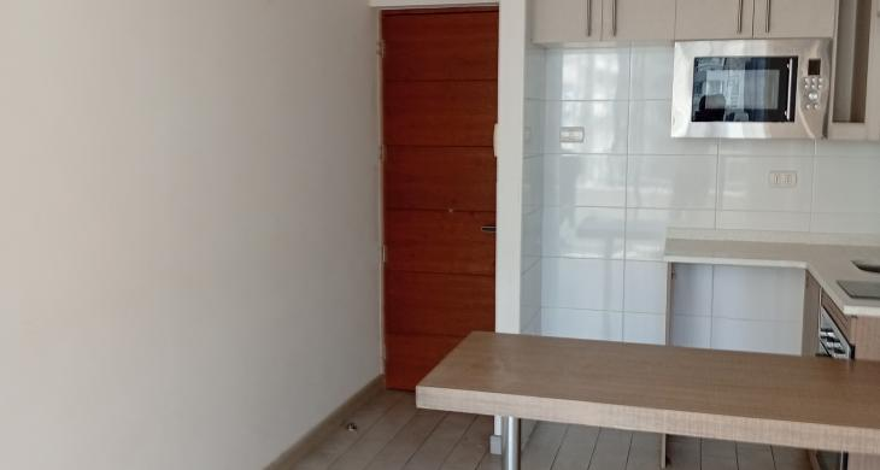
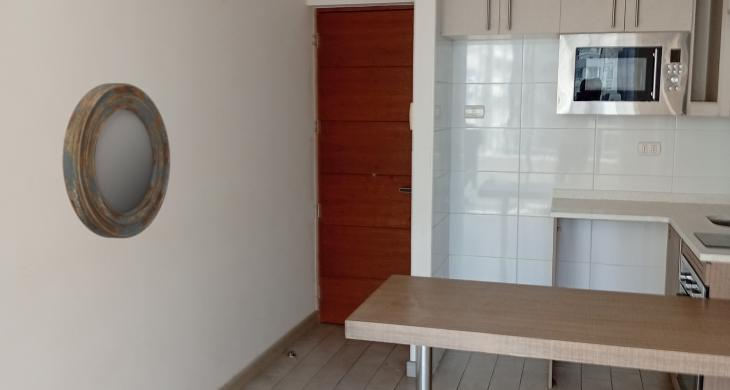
+ home mirror [62,82,171,239]
